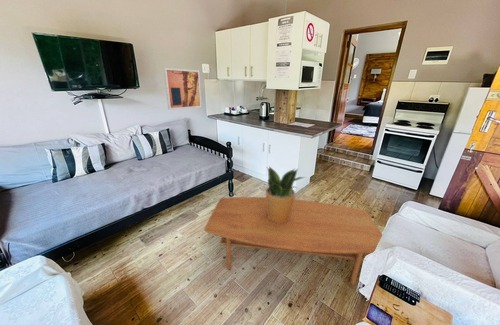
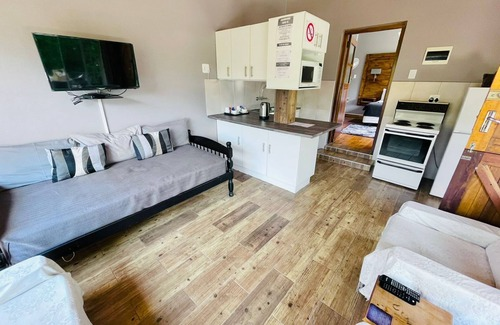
- wall art [162,67,203,111]
- coffee table [203,196,383,286]
- potted plant [265,165,307,223]
